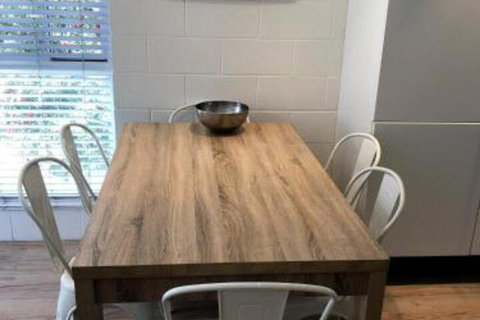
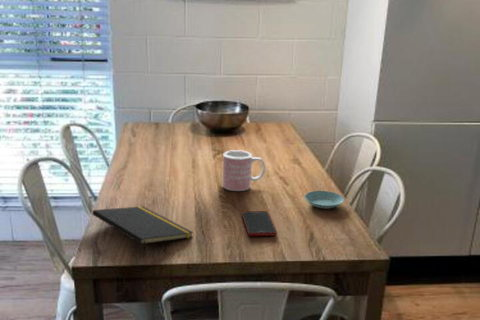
+ mug [222,149,266,192]
+ notepad [91,205,195,258]
+ saucer [304,190,345,210]
+ cell phone [241,210,278,237]
